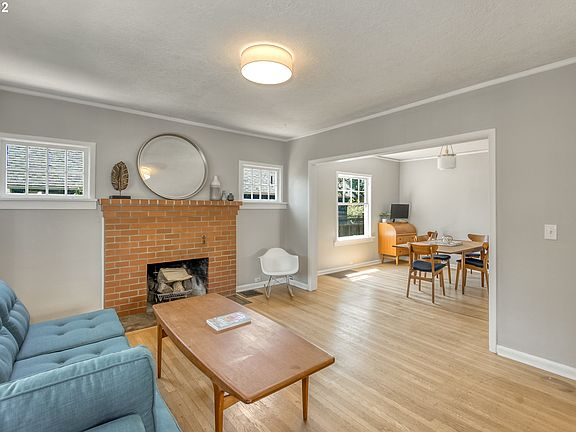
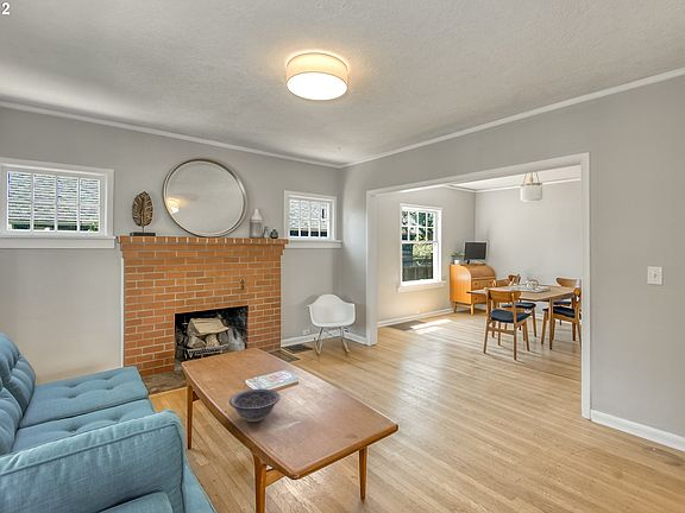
+ decorative bowl [228,388,282,423]
